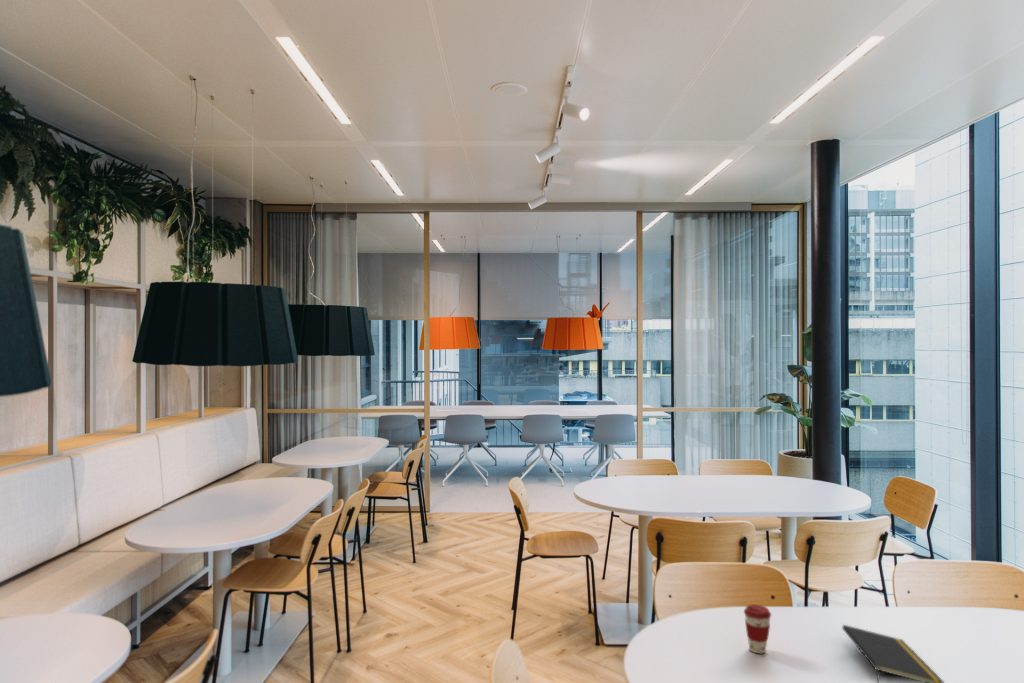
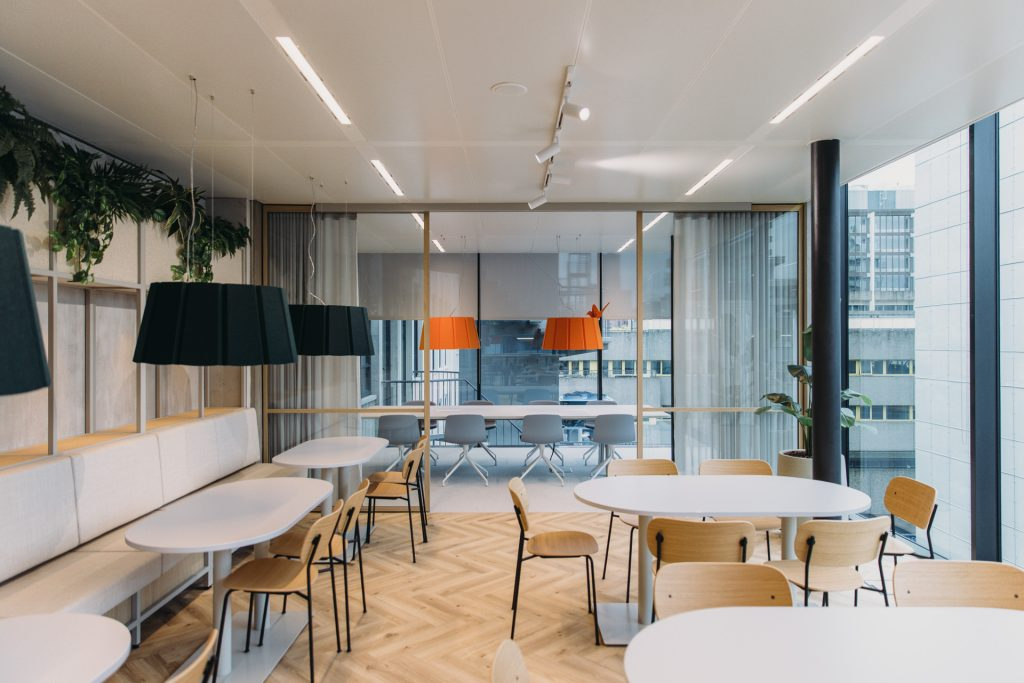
- coffee cup [743,603,772,654]
- notepad [841,624,945,683]
